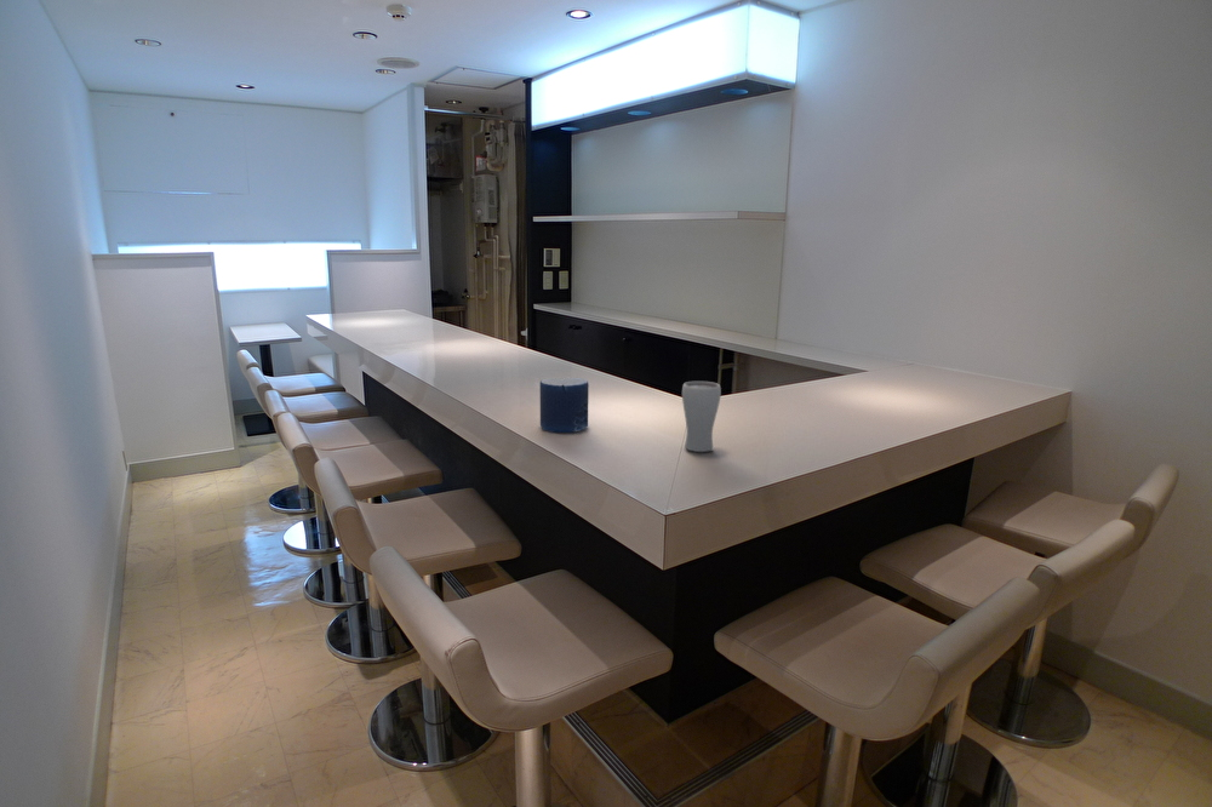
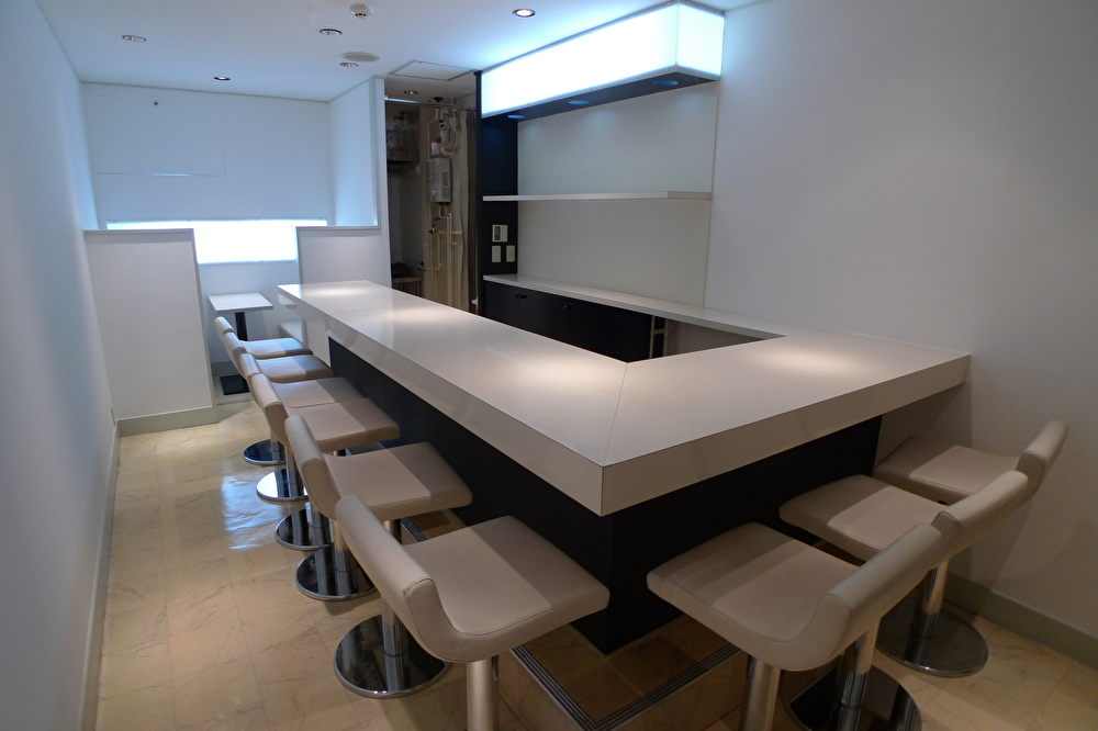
- drinking glass [681,380,722,453]
- candle [539,377,590,434]
